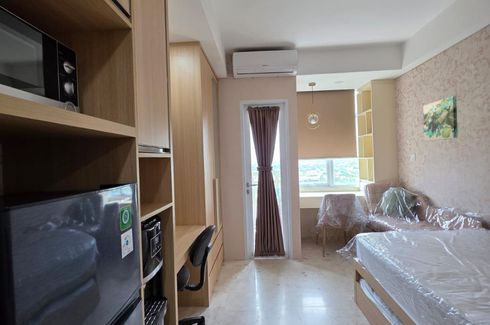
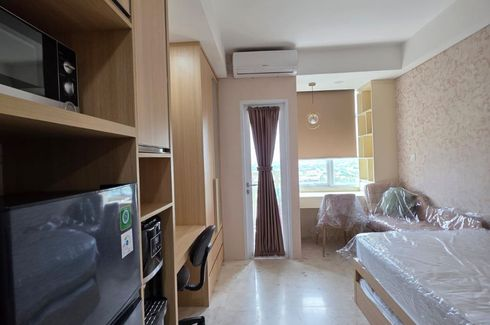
- wall art [422,95,459,142]
